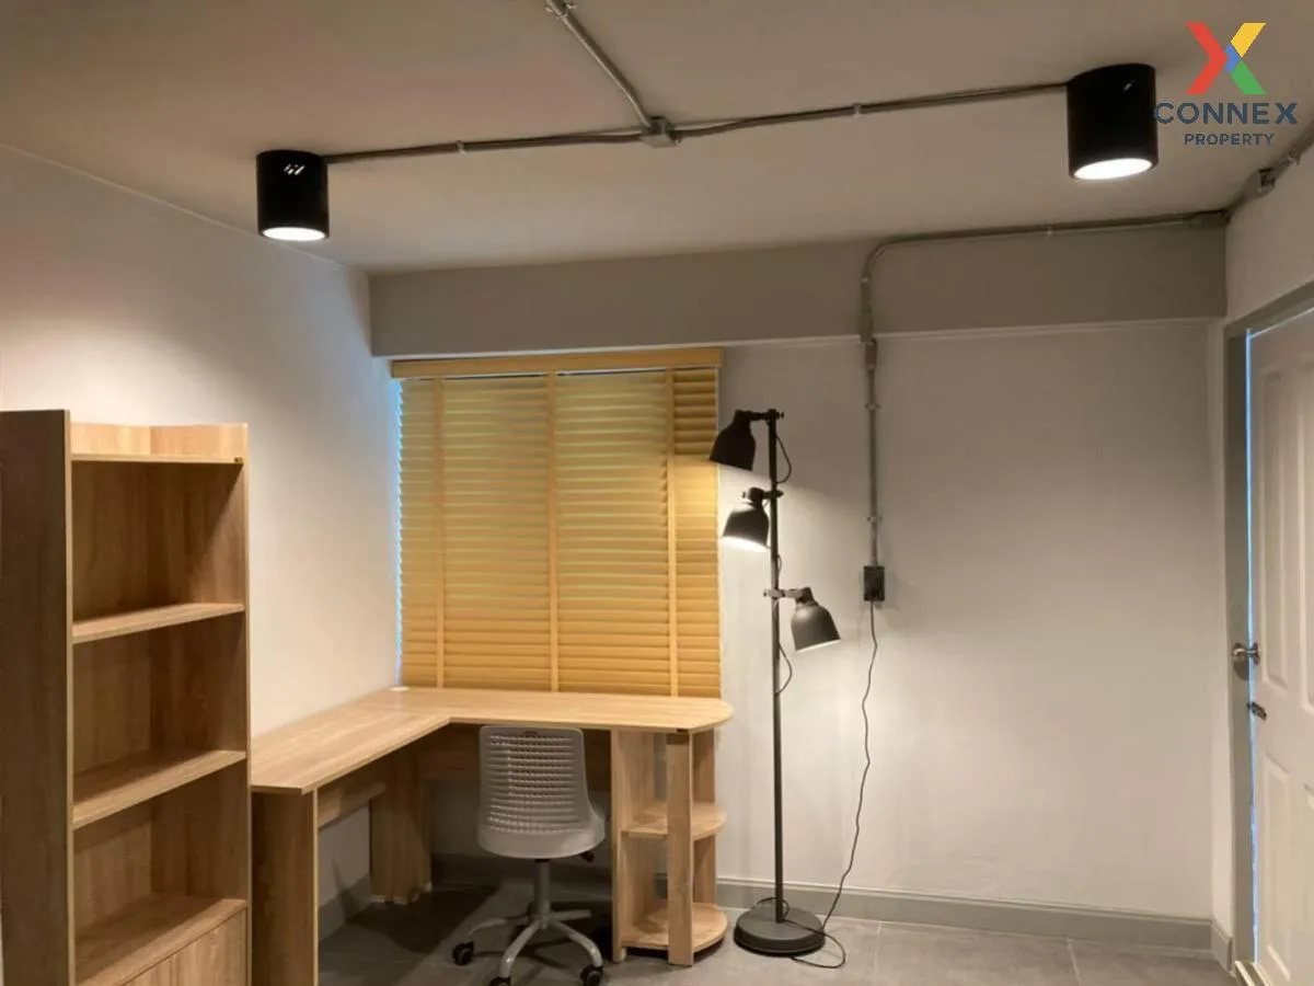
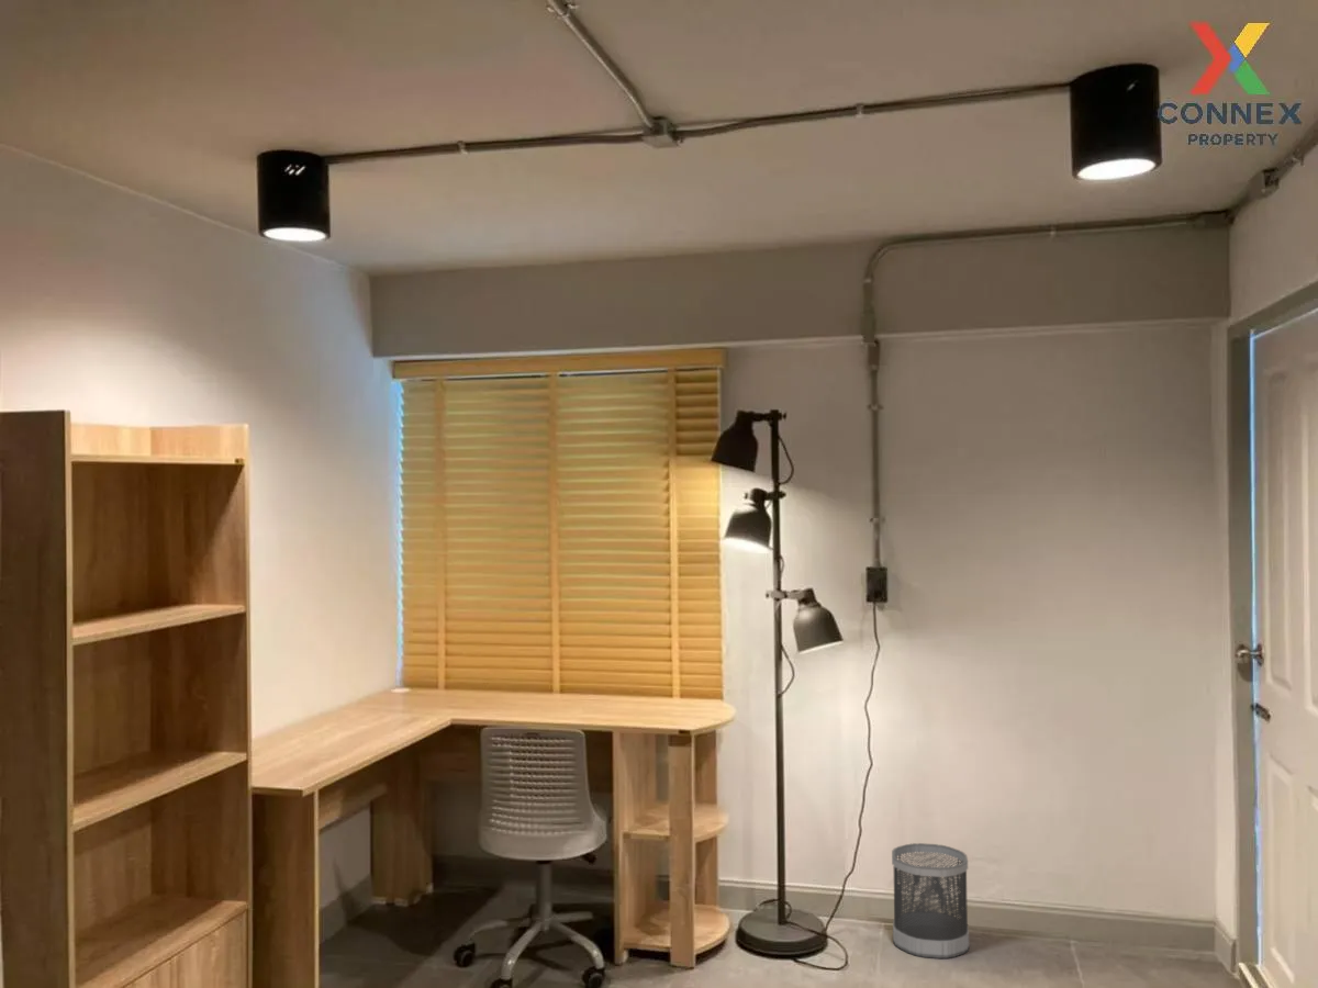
+ wastebasket [891,842,970,959]
